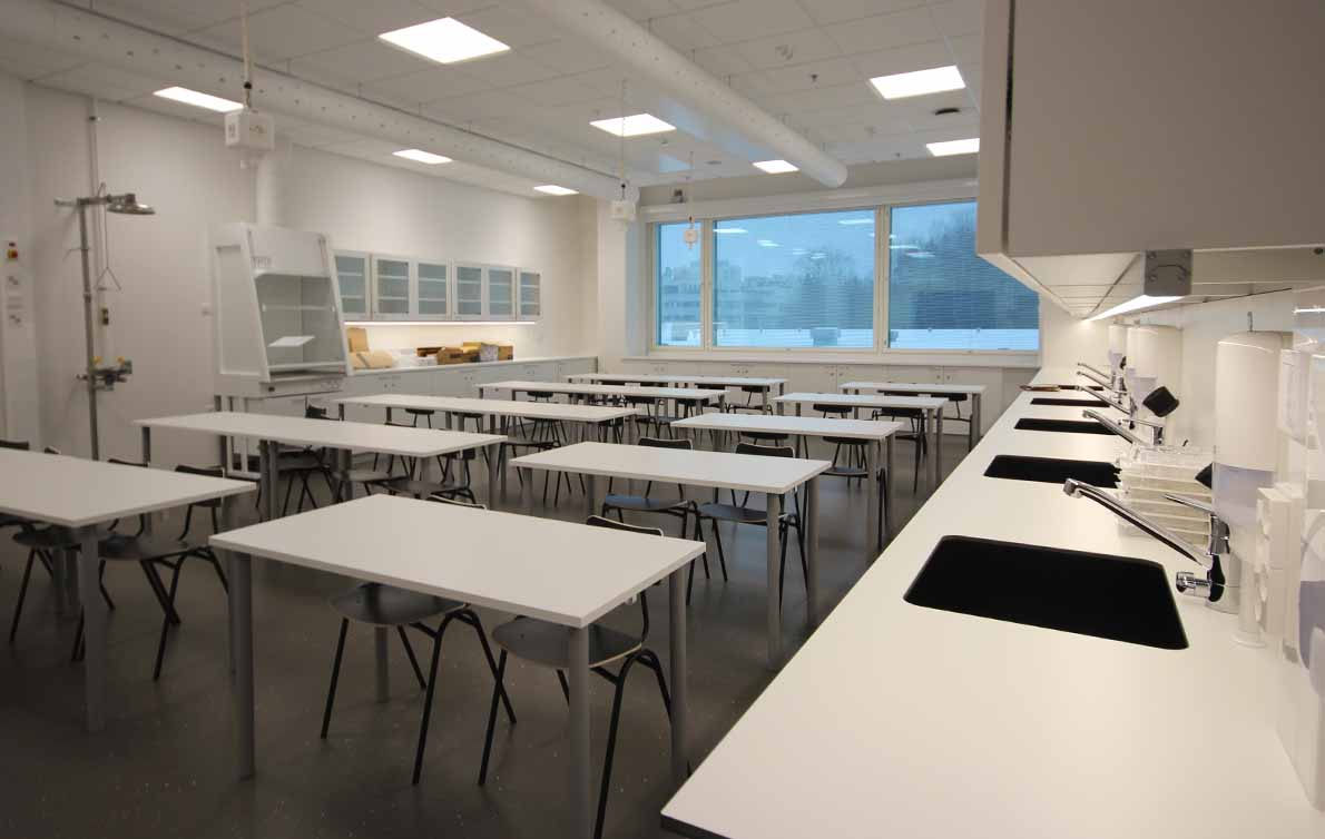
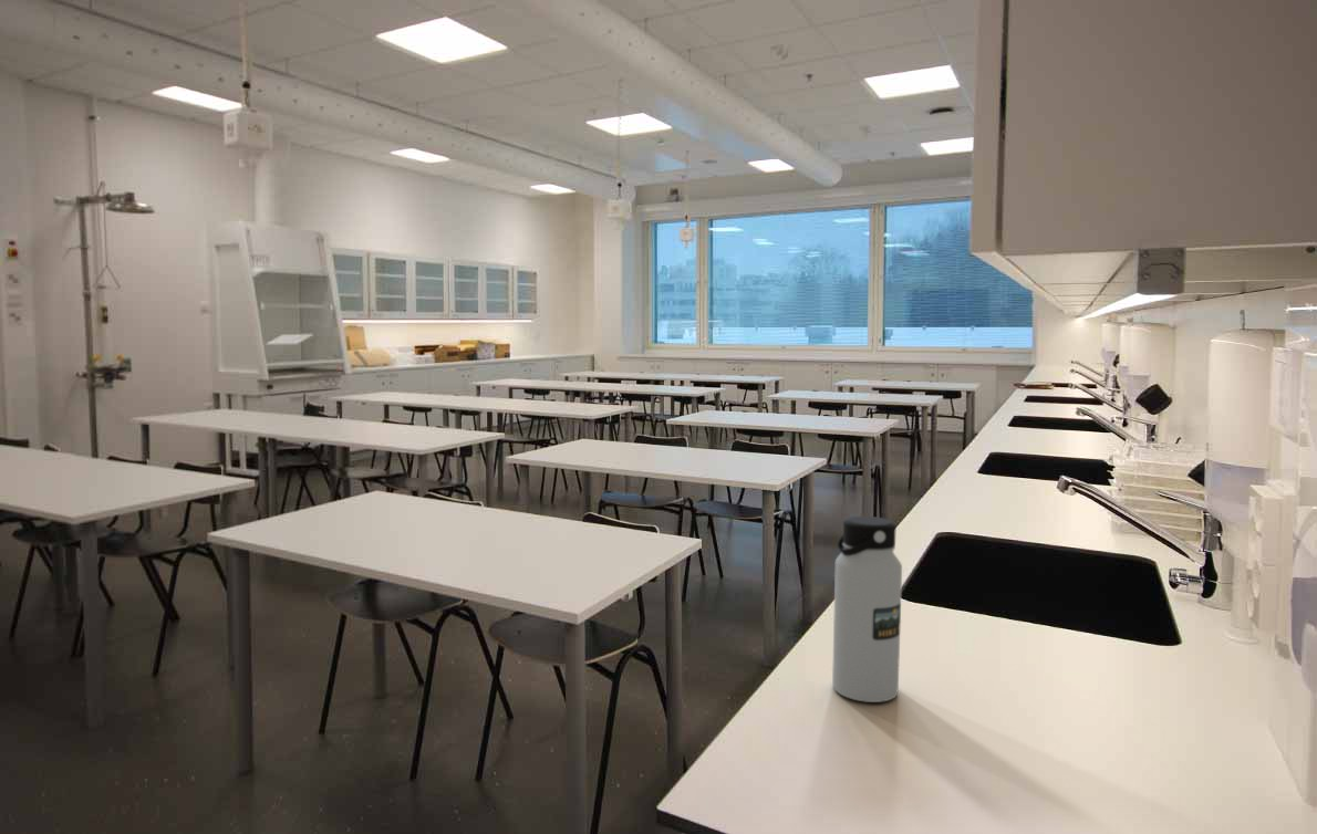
+ water bottle [831,515,903,703]
